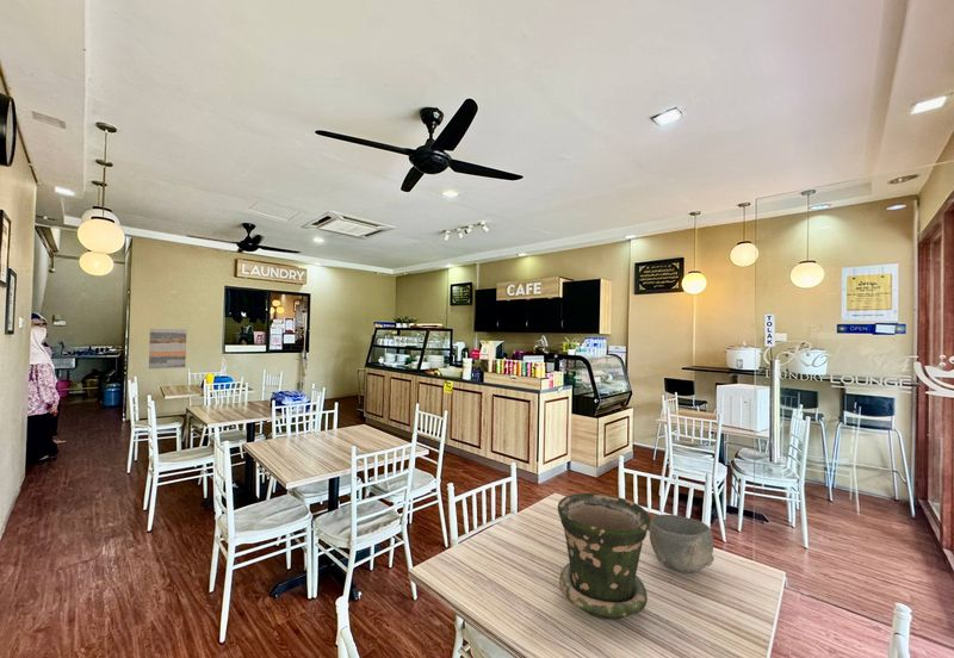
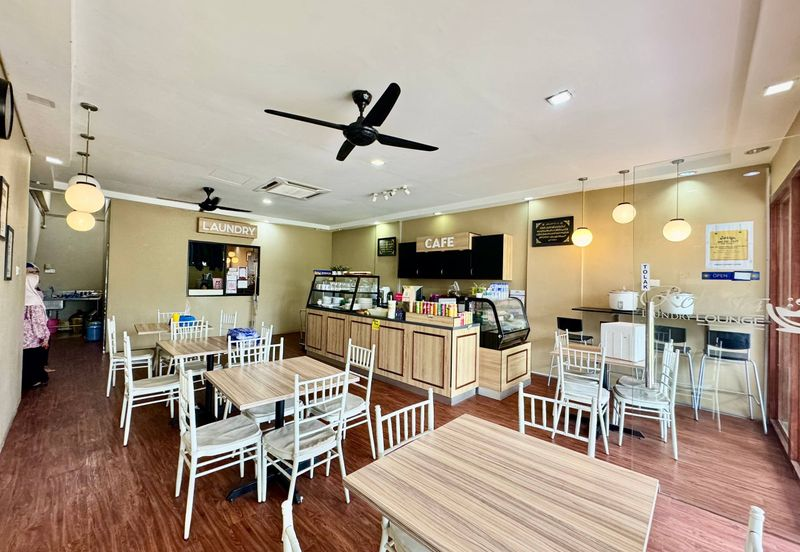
- wall art [148,328,187,370]
- flower pot [557,492,651,621]
- bowl [648,514,715,573]
